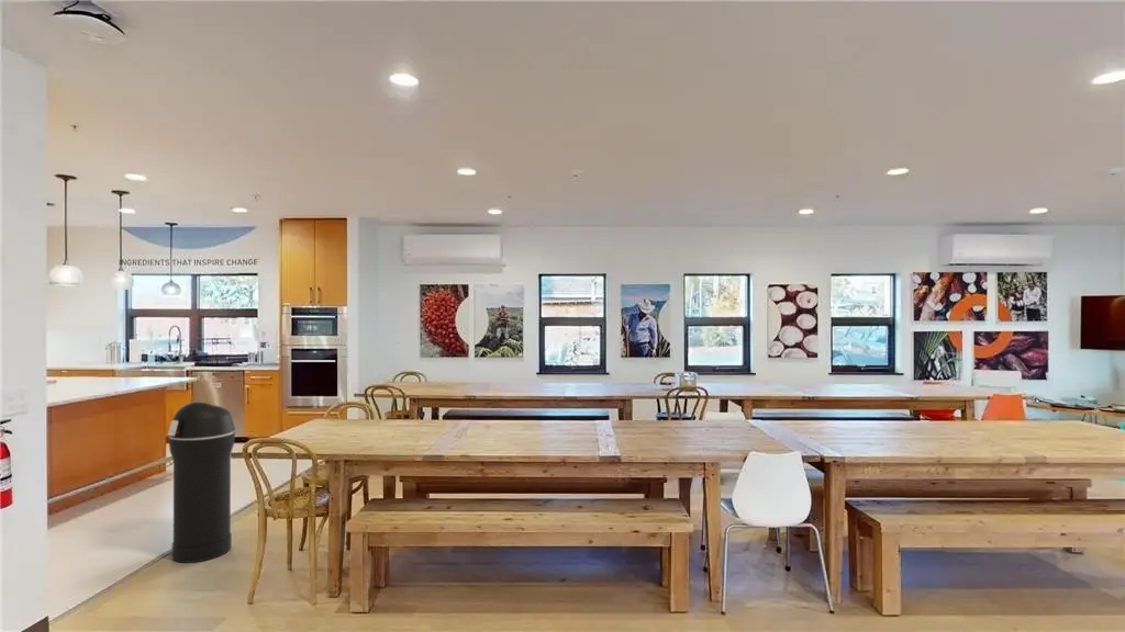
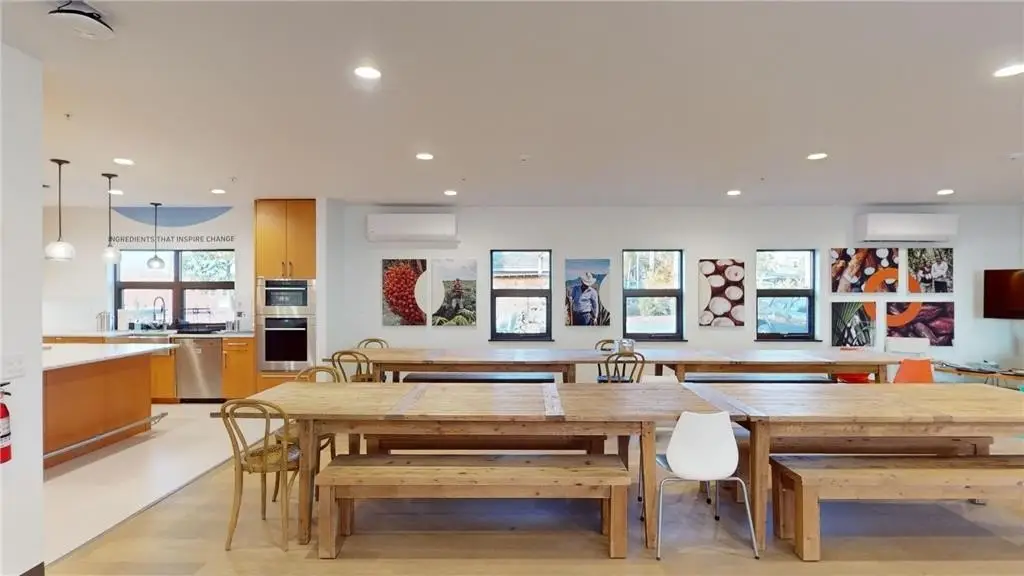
- trash can [167,400,236,564]
